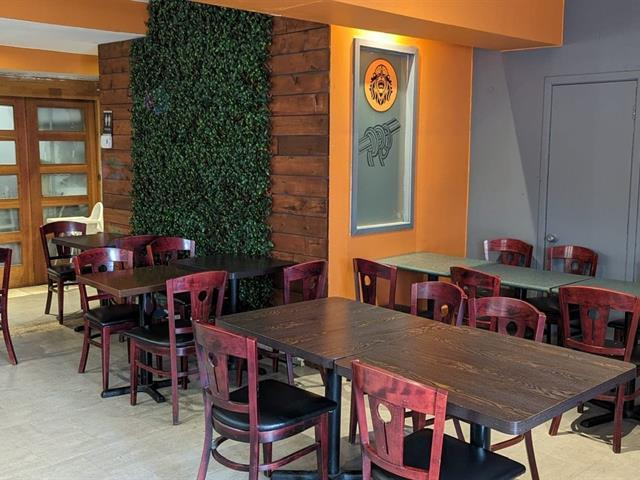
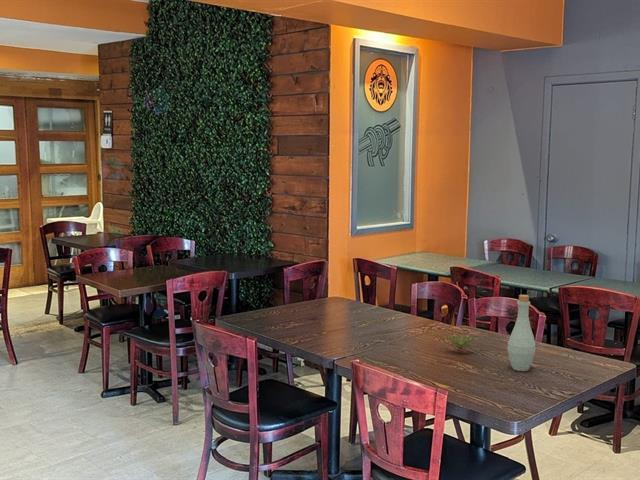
+ plant [436,329,486,352]
+ bottle [507,294,537,372]
